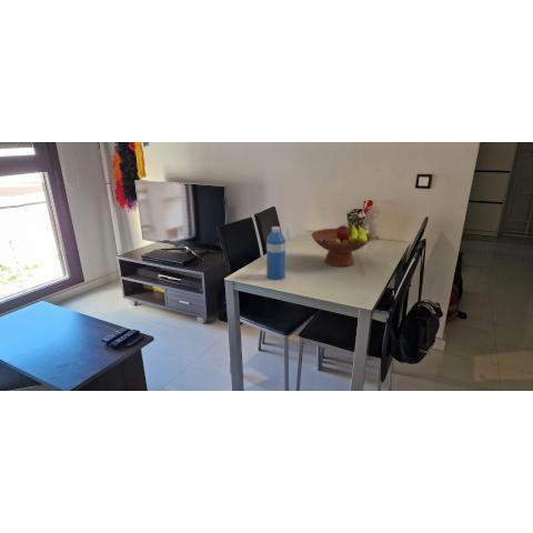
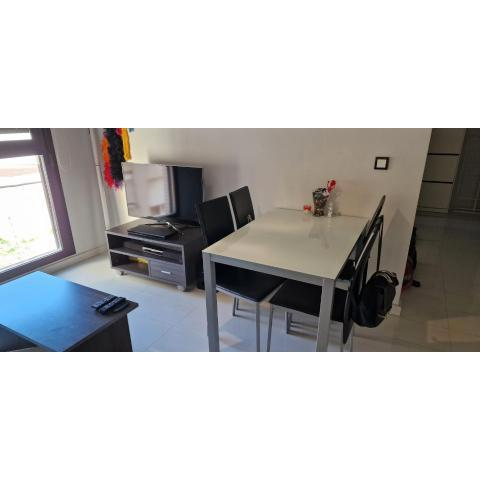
- fruit bowl [310,220,373,268]
- water bottle [265,225,286,281]
